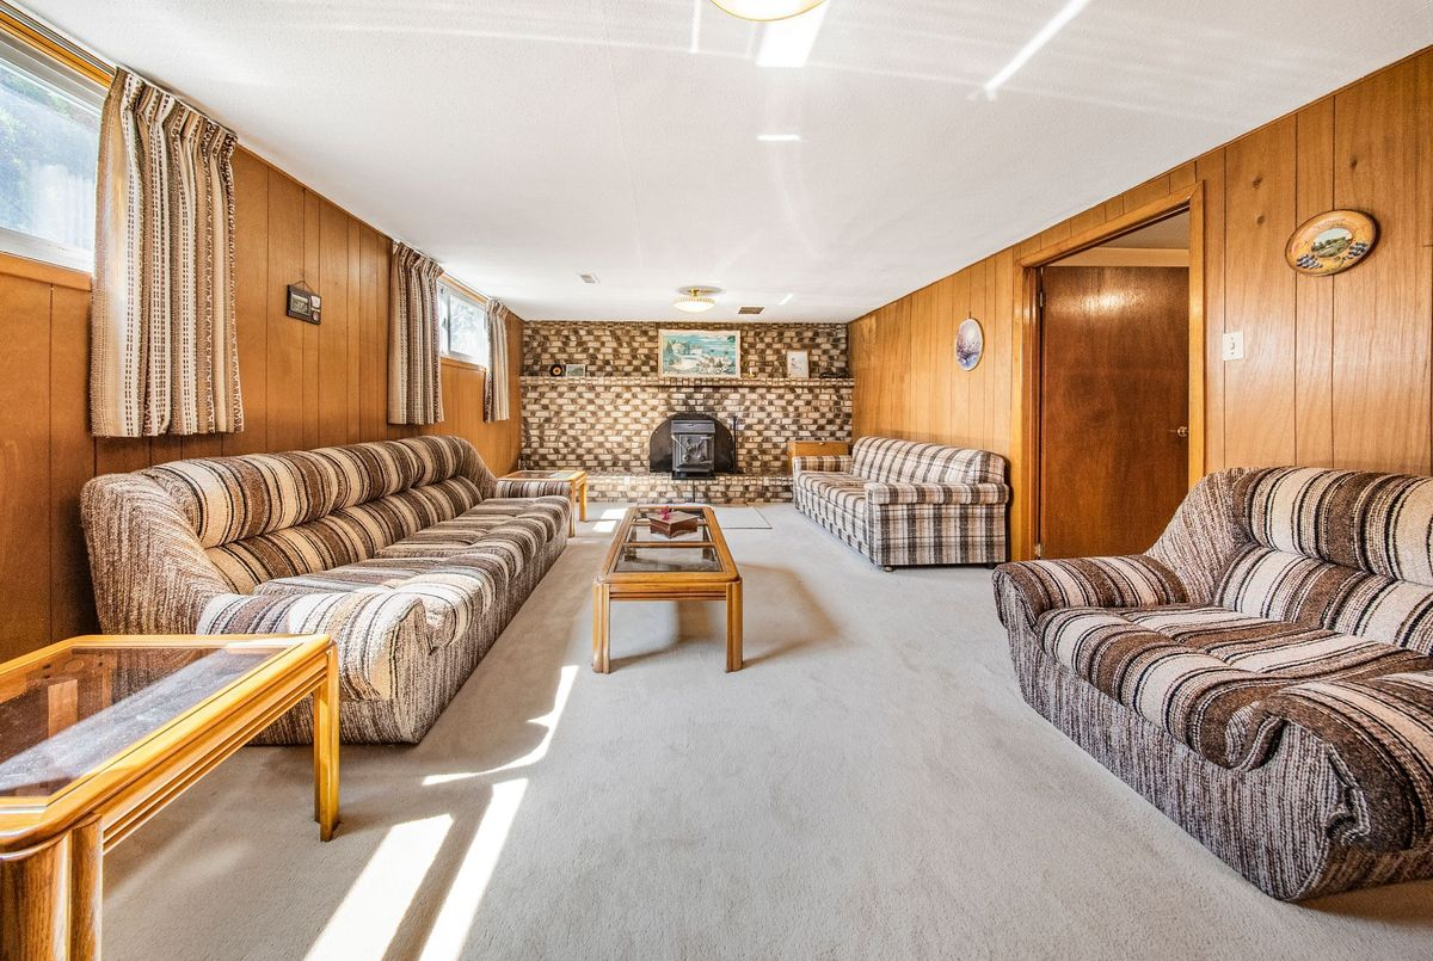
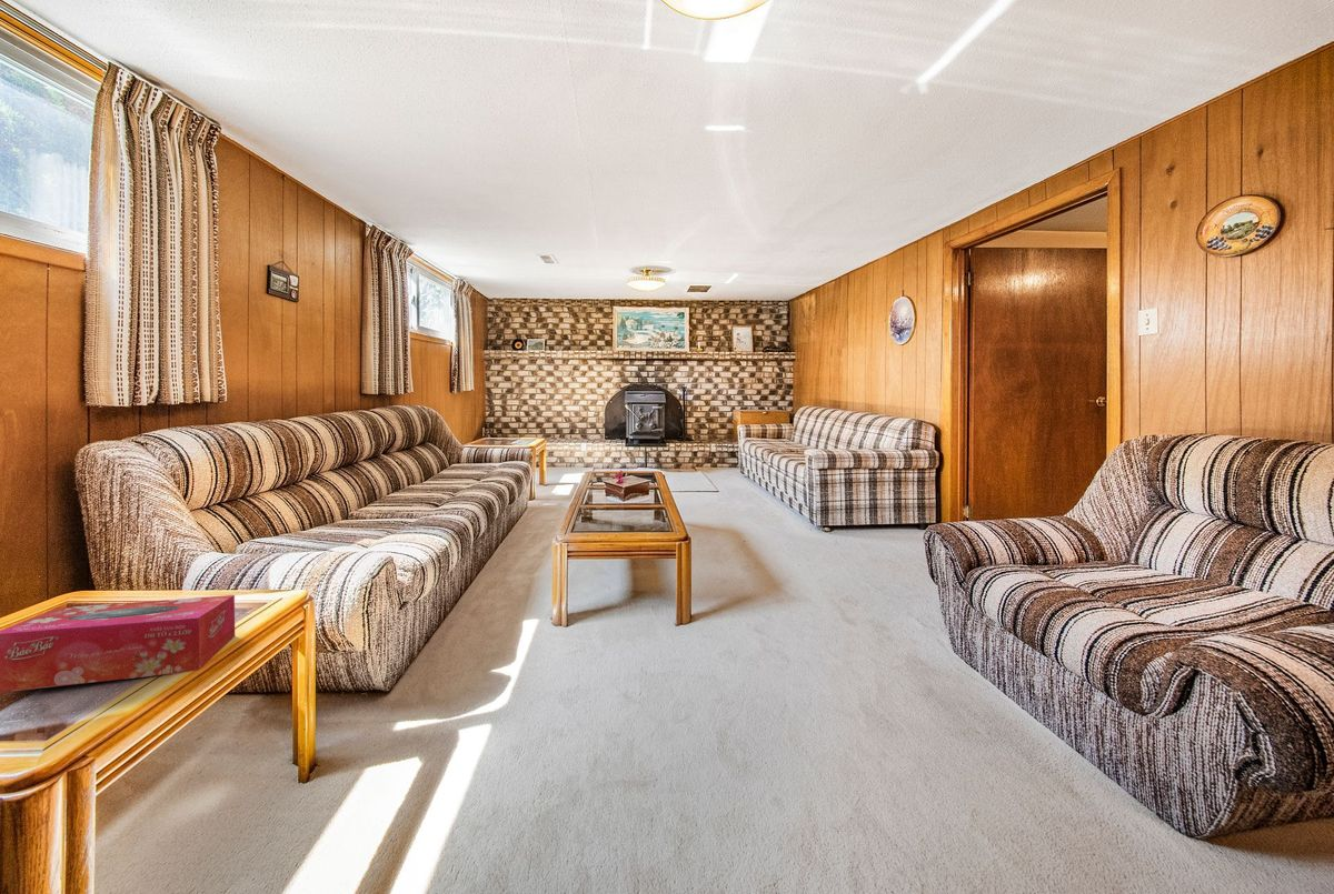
+ tissue box [0,594,236,693]
